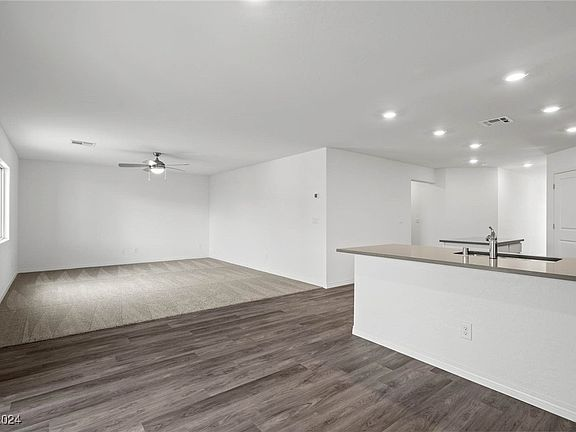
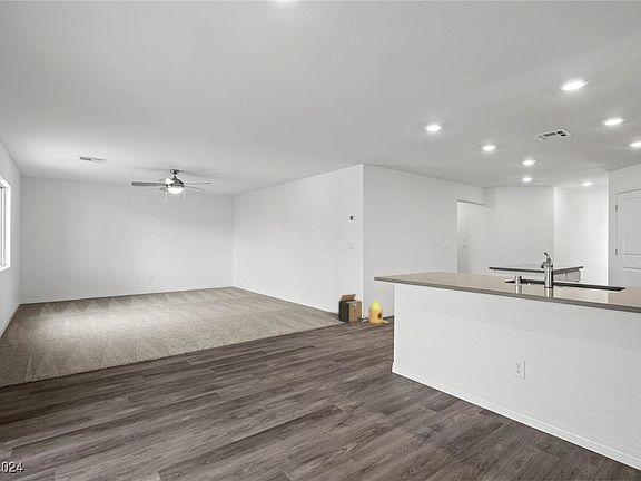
+ cardboard box [337,293,364,324]
+ birdhouse [368,298,389,324]
